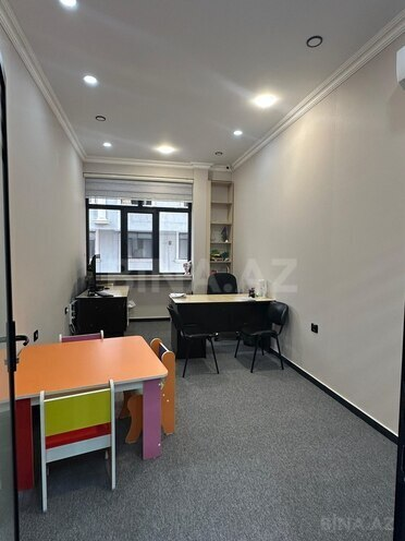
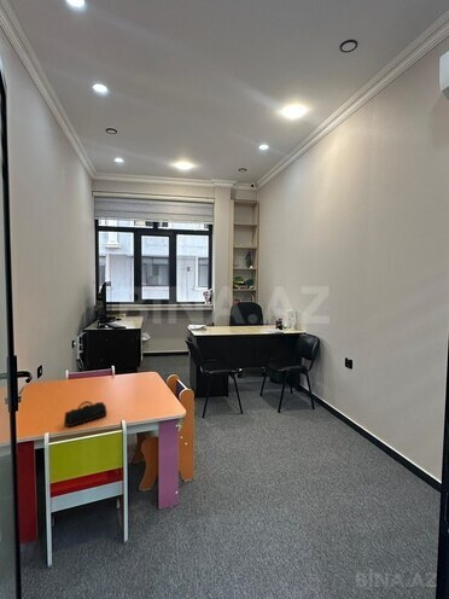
+ pencil case [63,400,109,428]
